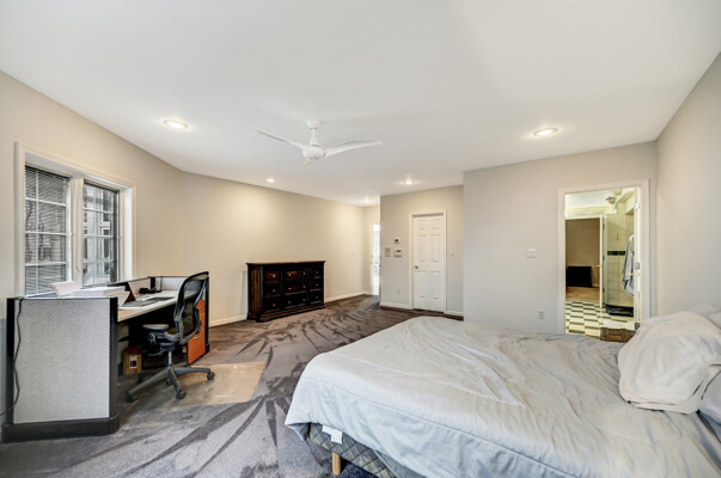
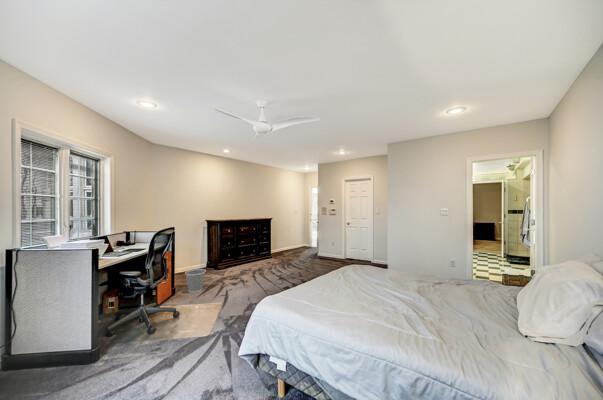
+ wastebasket [184,268,207,294]
